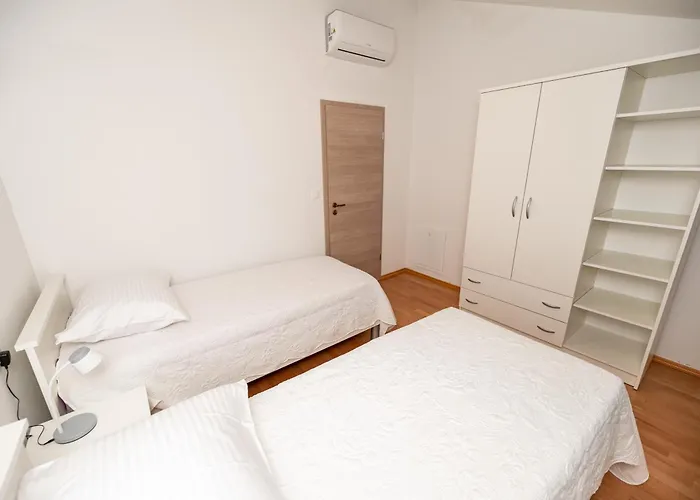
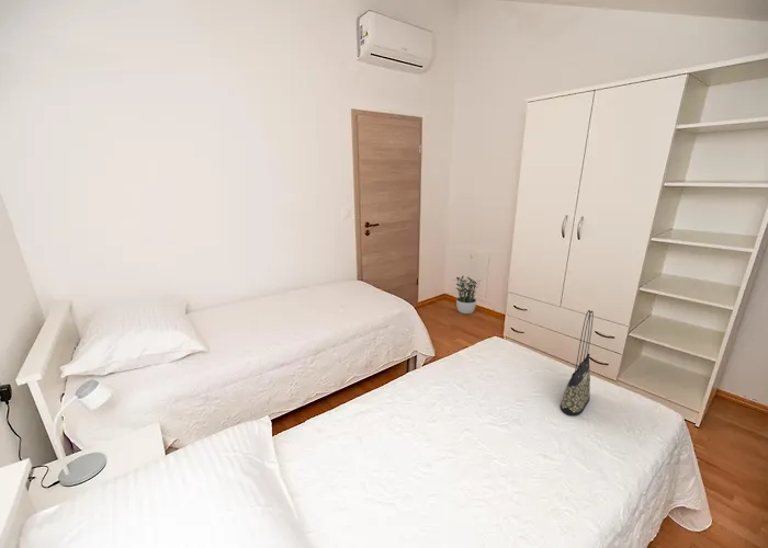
+ potted plant [452,275,481,315]
+ tote bag [560,309,595,416]
